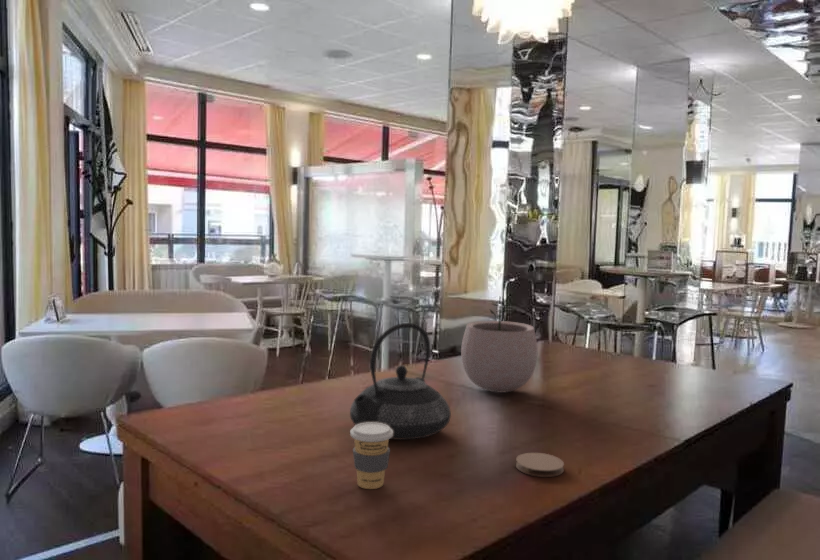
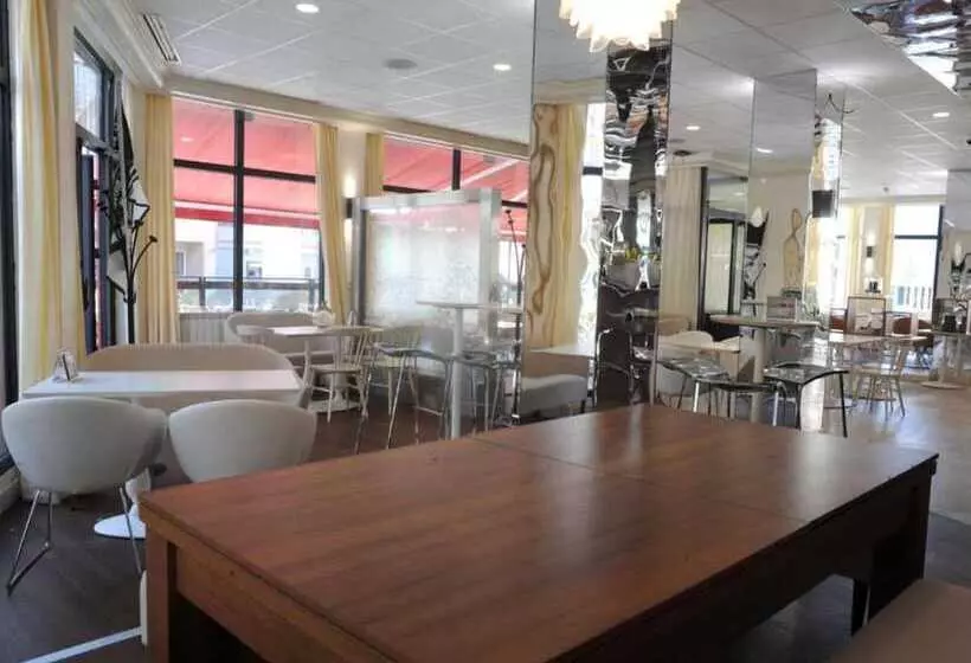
- plant pot [460,296,538,394]
- coaster [515,452,565,478]
- teapot [349,322,452,441]
- coffee cup [349,422,393,490]
